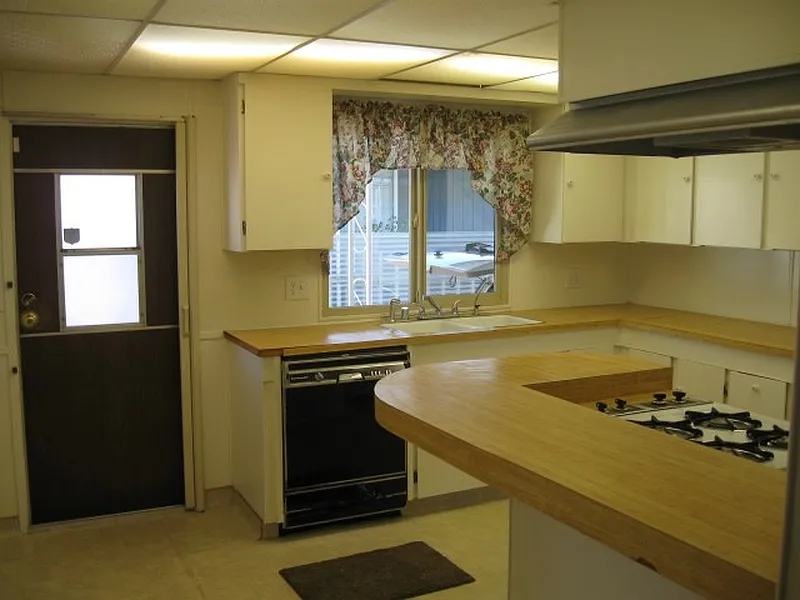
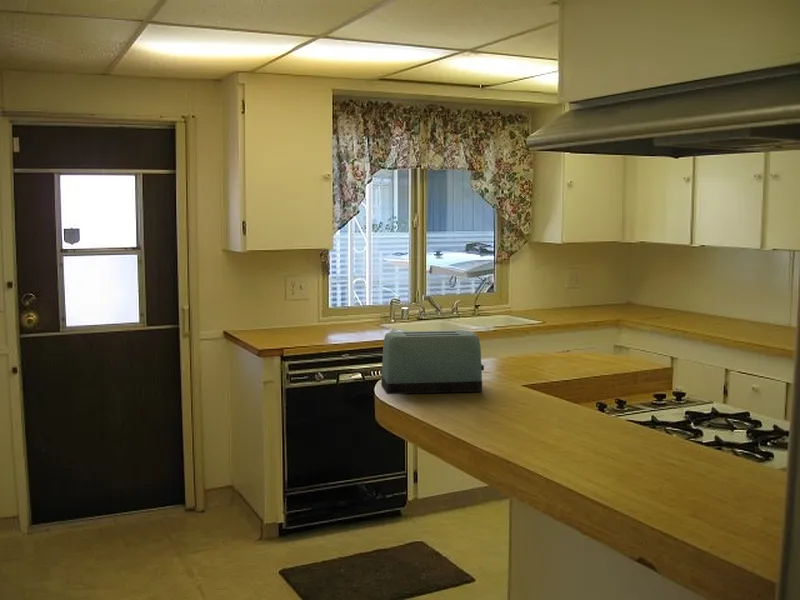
+ toaster [380,330,485,395]
